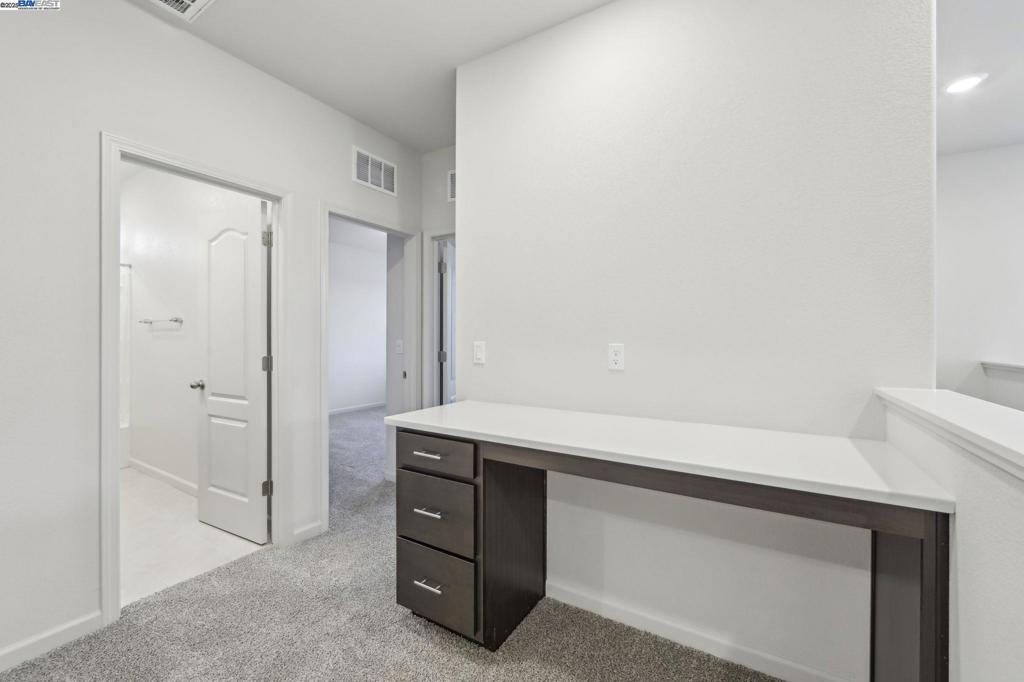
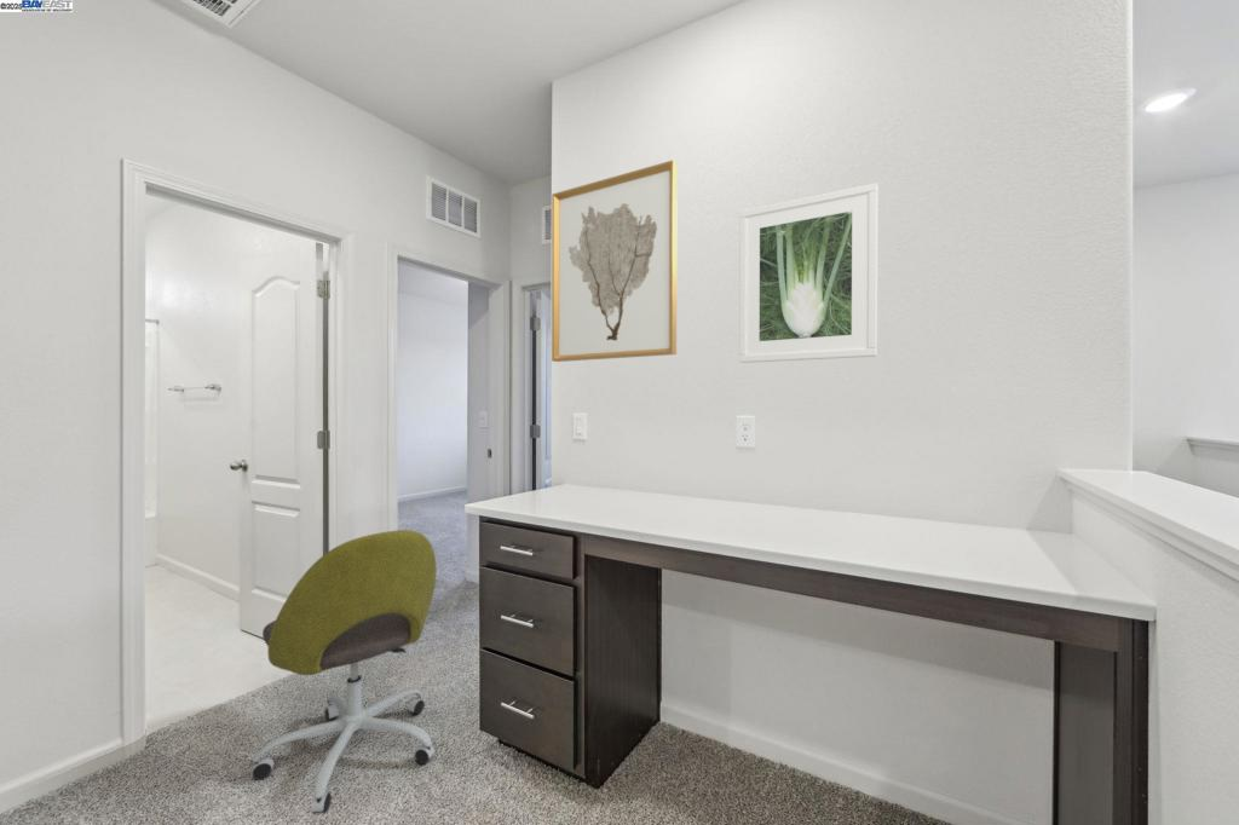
+ office chair [250,529,438,815]
+ wall art [551,160,679,363]
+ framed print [738,183,878,364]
